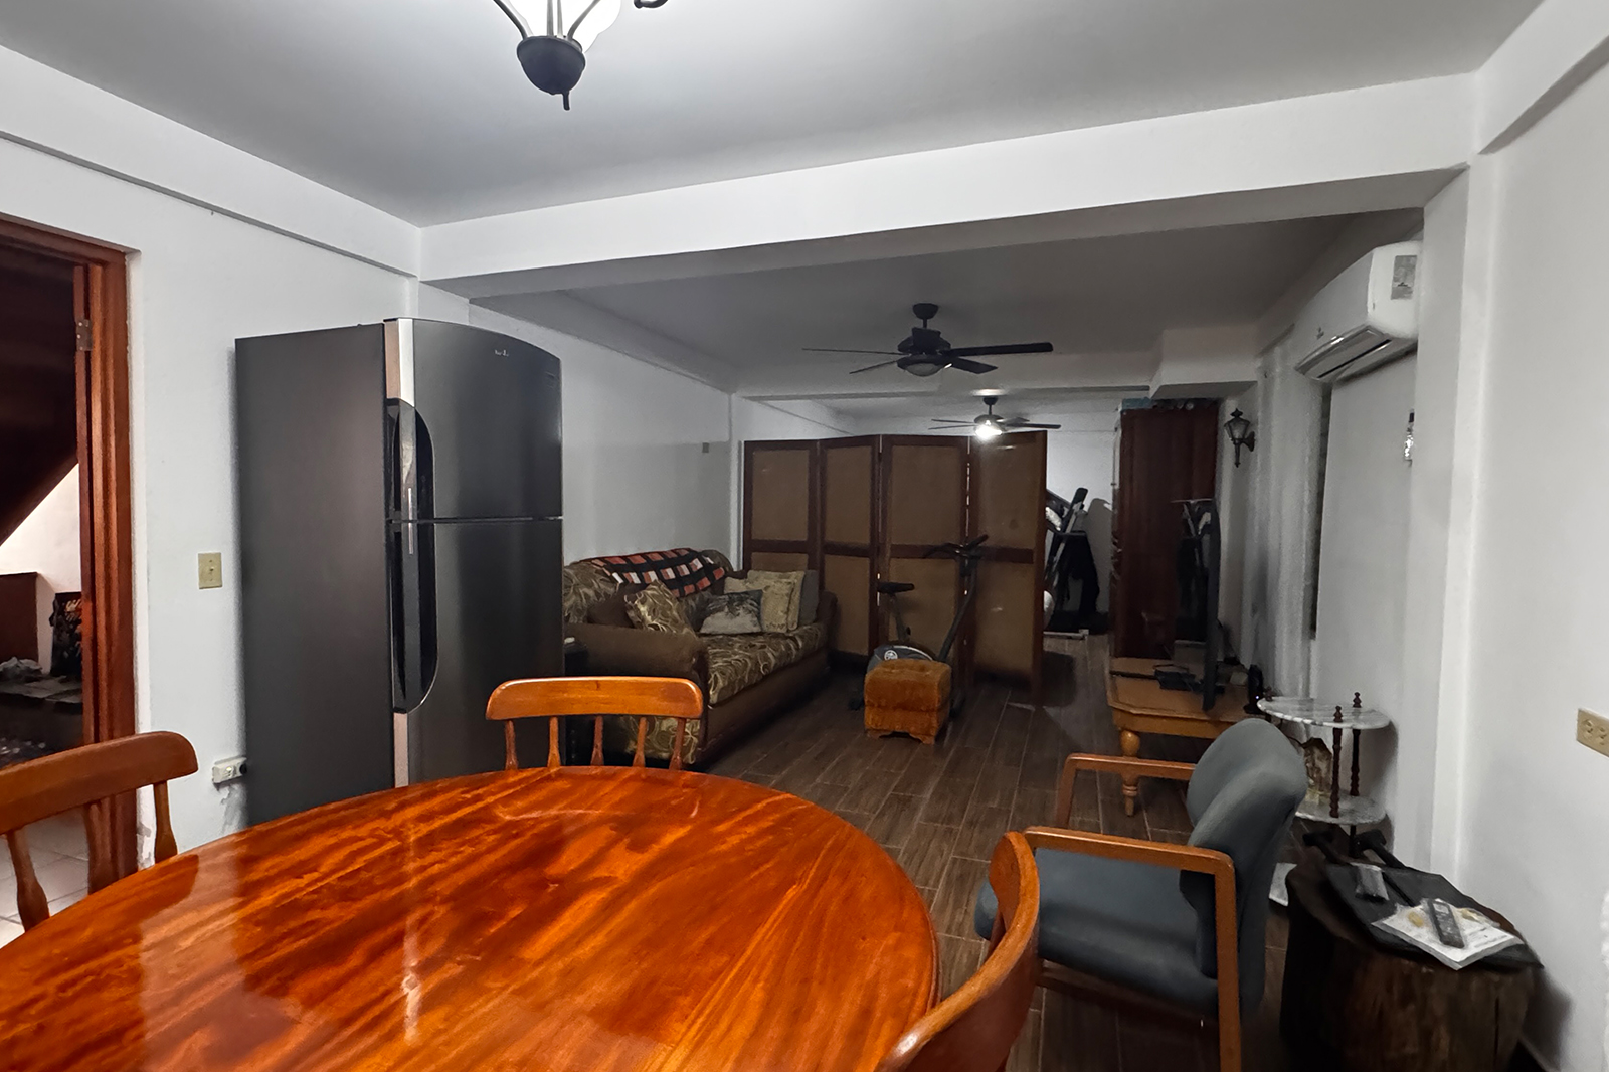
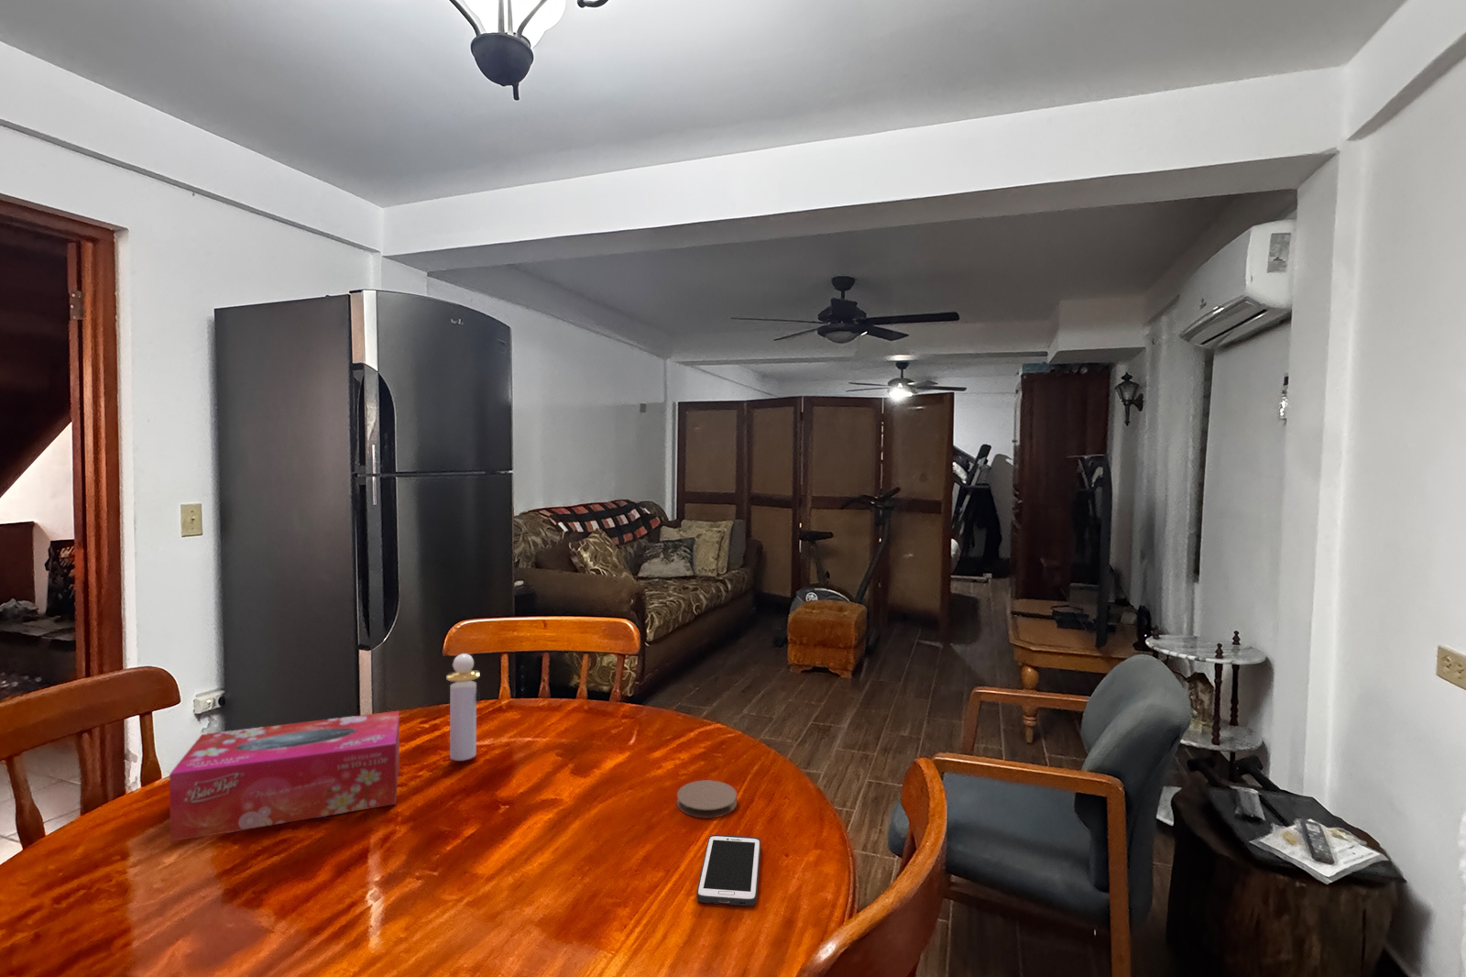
+ tissue box [169,710,400,842]
+ perfume bottle [446,652,481,761]
+ coaster [676,779,738,819]
+ cell phone [696,834,762,906]
